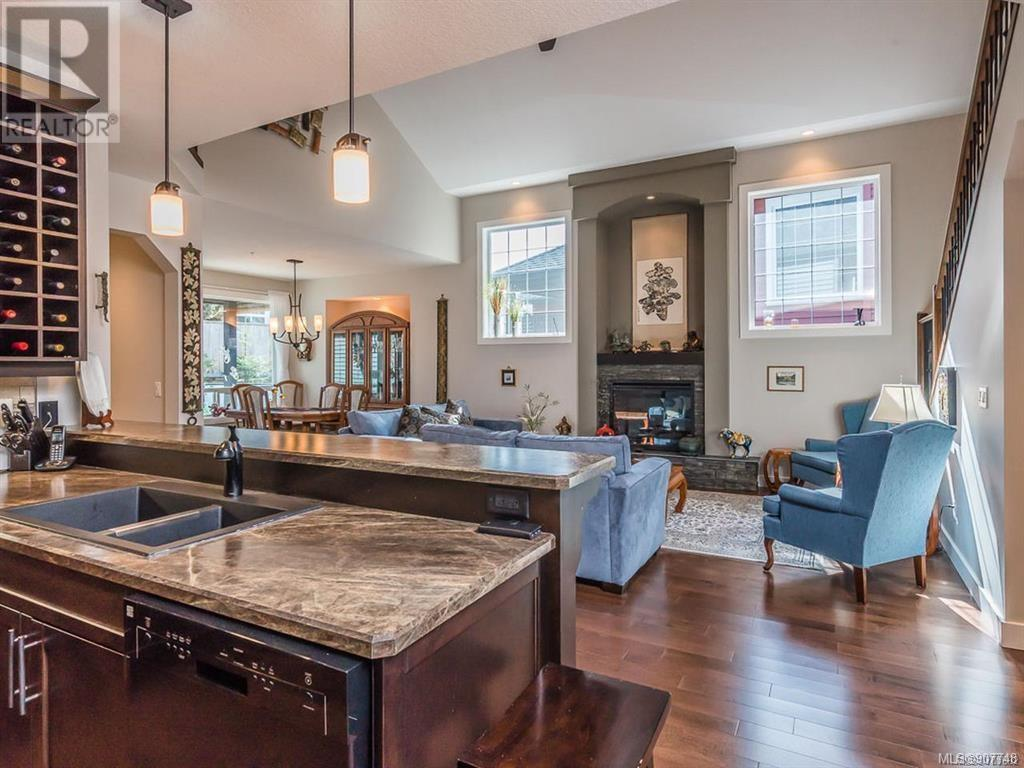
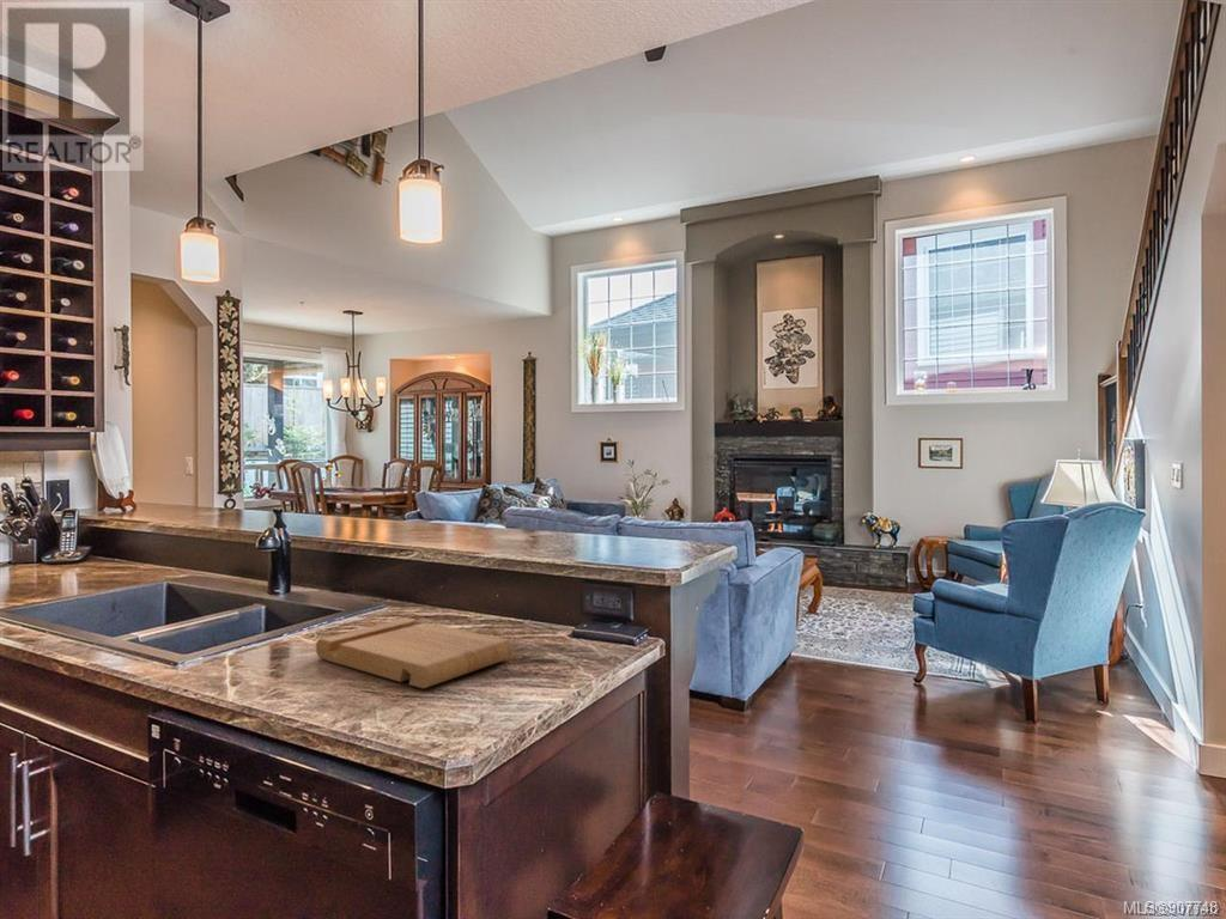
+ cutting board [315,617,515,689]
